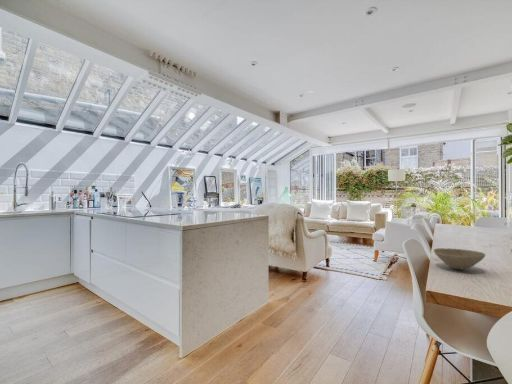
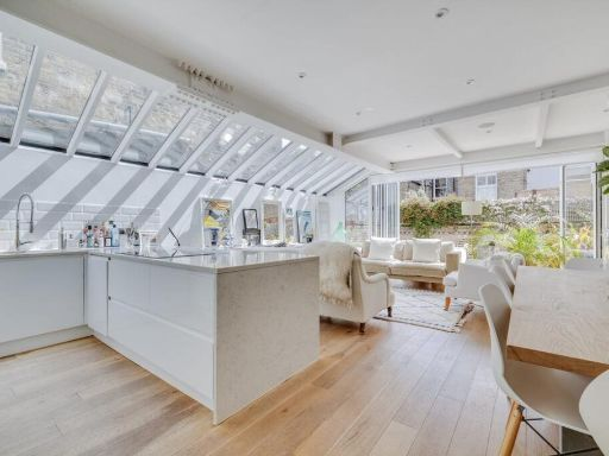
- bowl [433,247,486,270]
